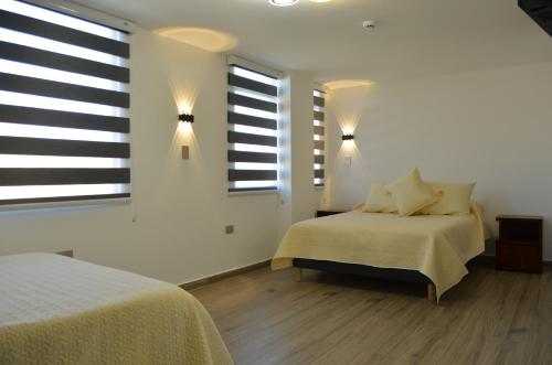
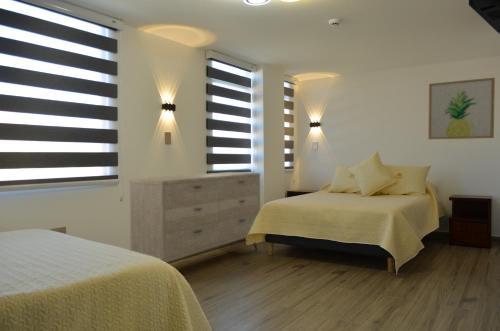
+ wall art [428,77,496,140]
+ dresser [128,171,261,264]
